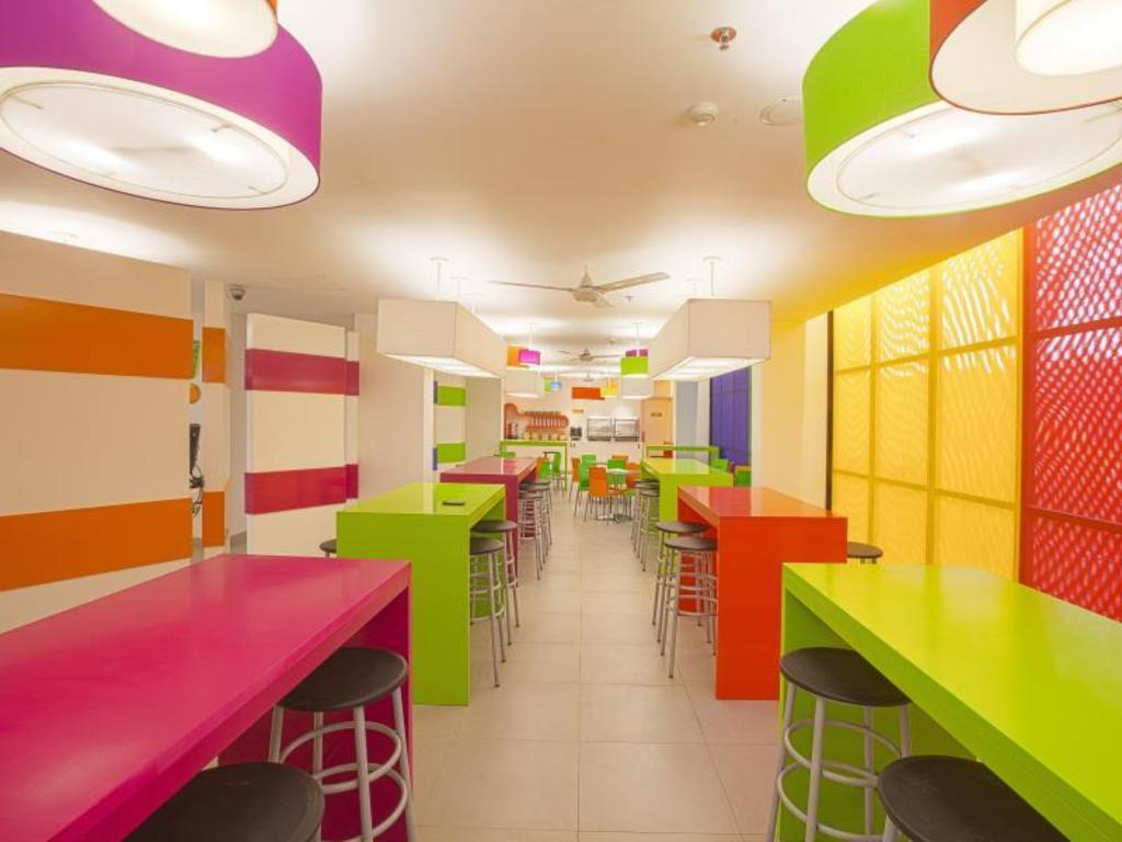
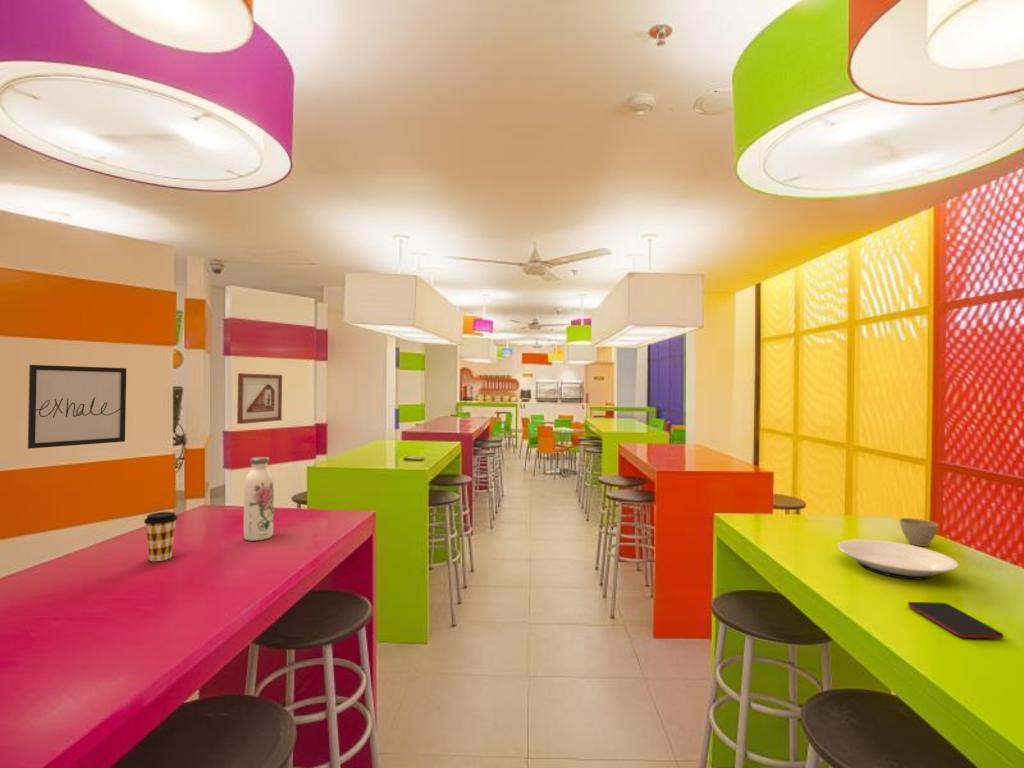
+ smartphone [907,601,1005,639]
+ coffee cup [143,511,179,562]
+ plate [837,538,959,580]
+ water bottle [243,456,275,542]
+ picture frame [236,372,283,425]
+ wall art [27,364,127,450]
+ flower pot [898,517,940,547]
